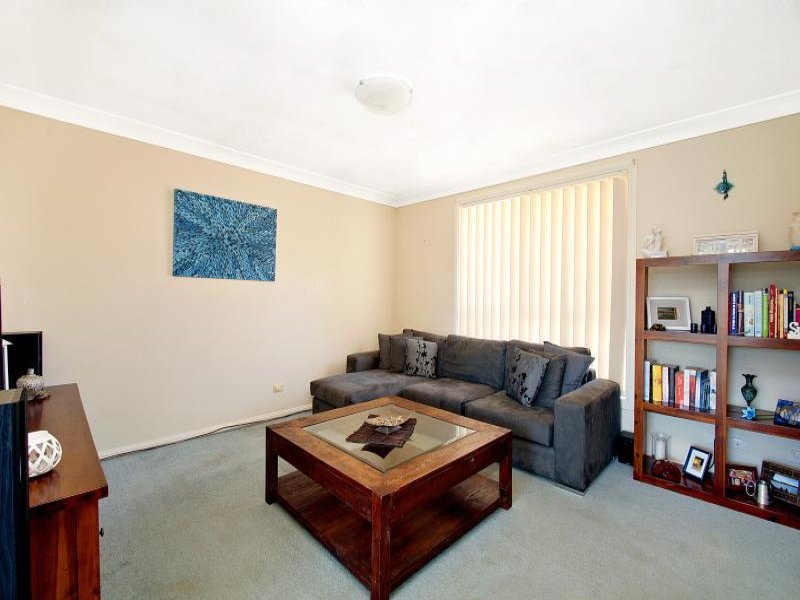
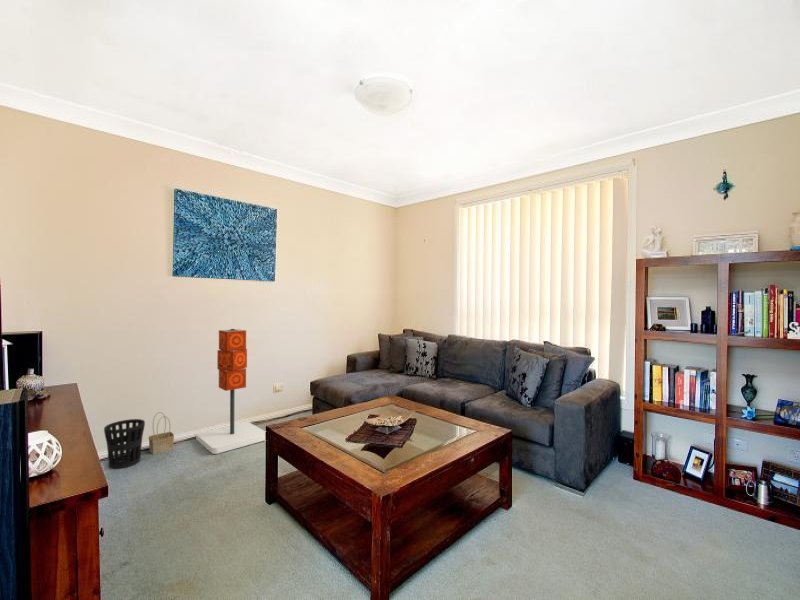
+ basket [148,411,175,455]
+ wastebasket [103,418,146,470]
+ speaker [195,328,266,455]
